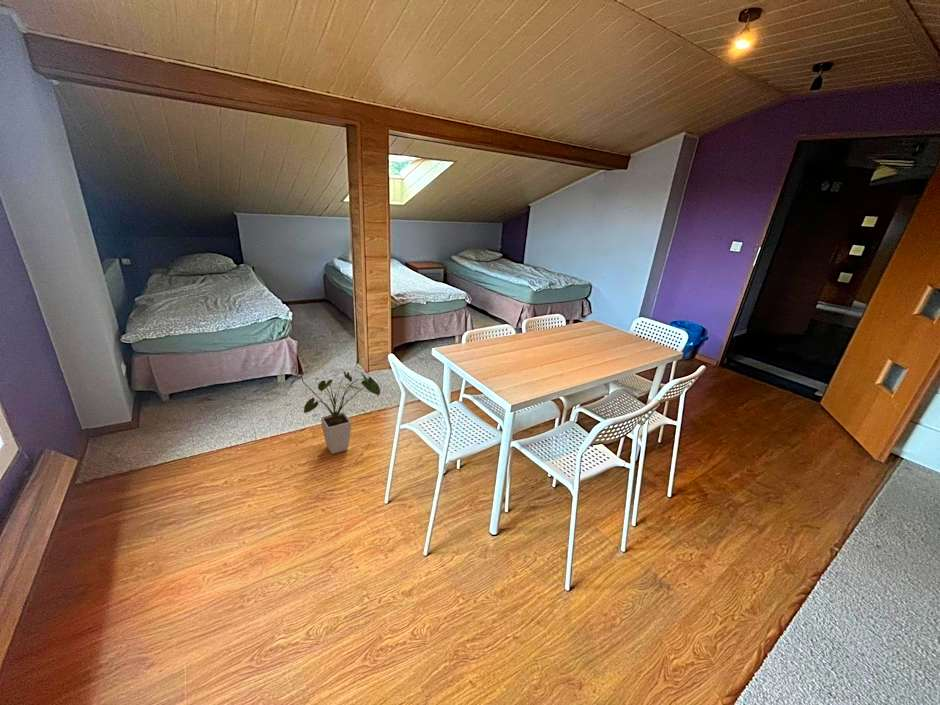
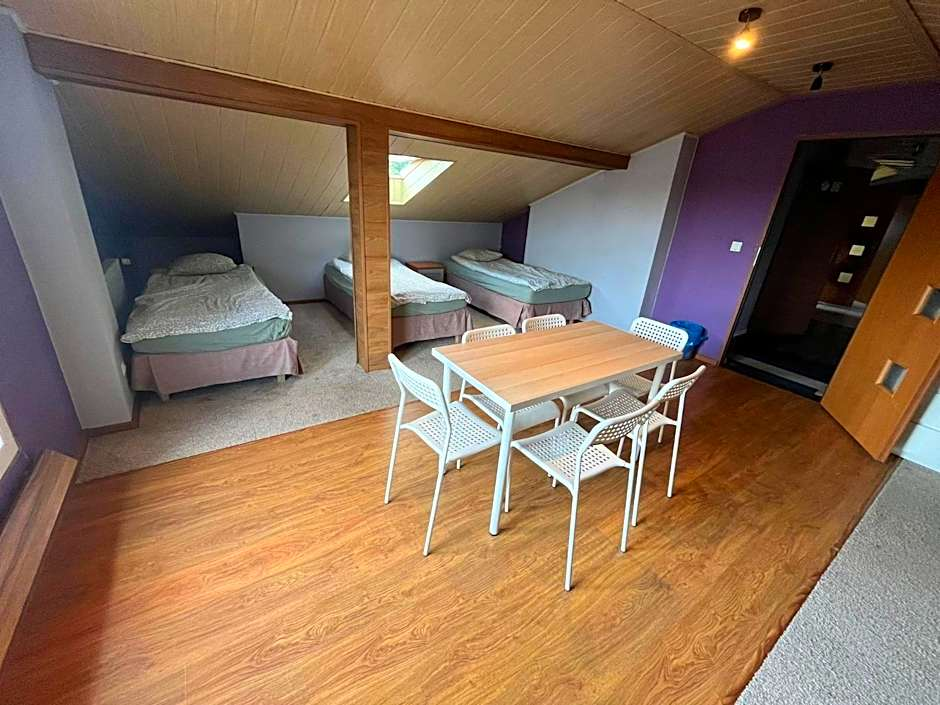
- house plant [289,371,381,455]
